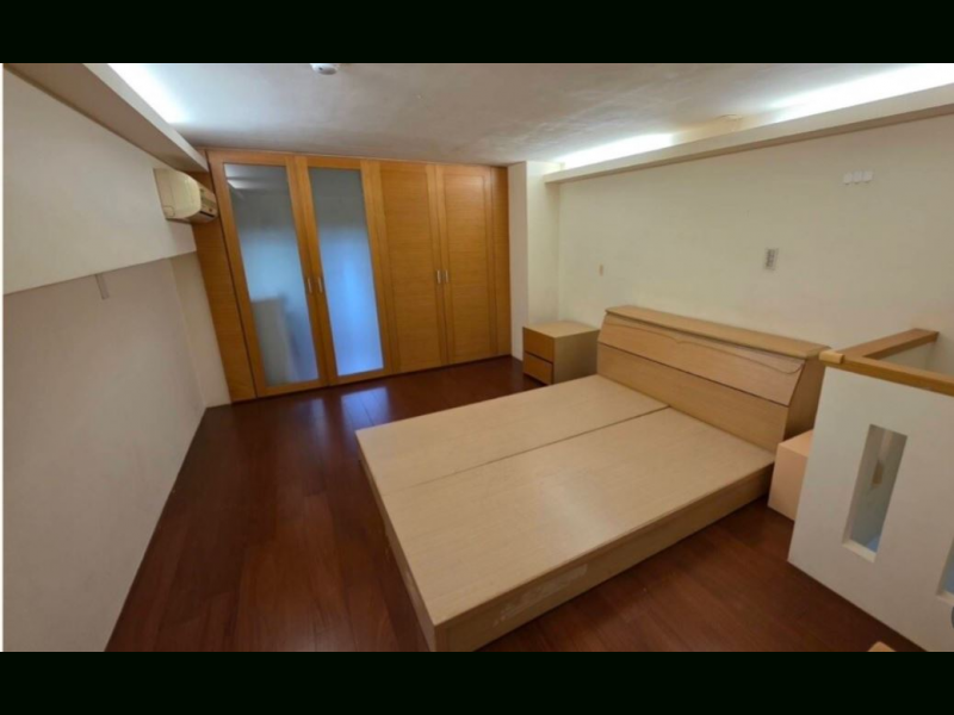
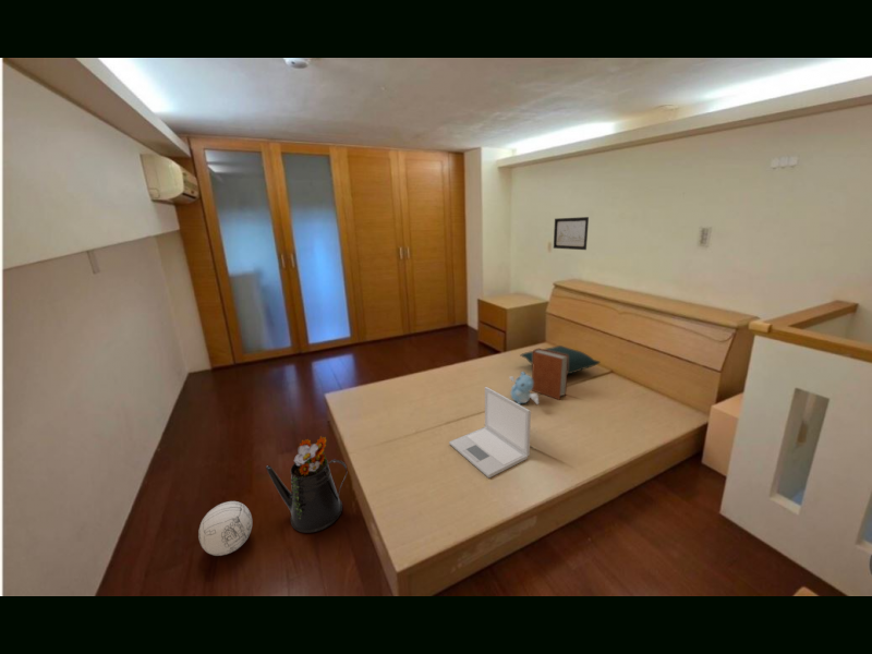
+ book [531,348,568,401]
+ ball [197,500,253,557]
+ pillow [519,344,602,376]
+ laptop [448,386,532,479]
+ teddy bear [508,371,540,405]
+ wall art [553,216,590,251]
+ watering can [265,435,348,534]
